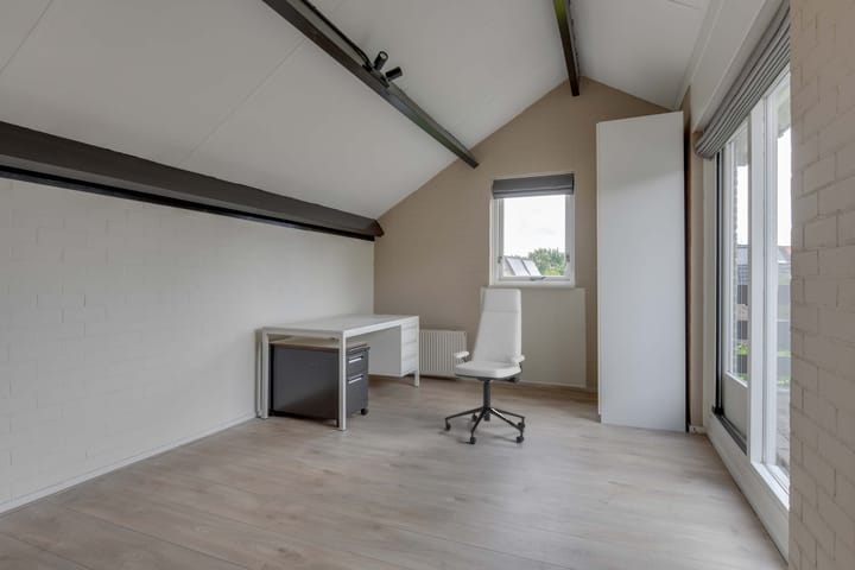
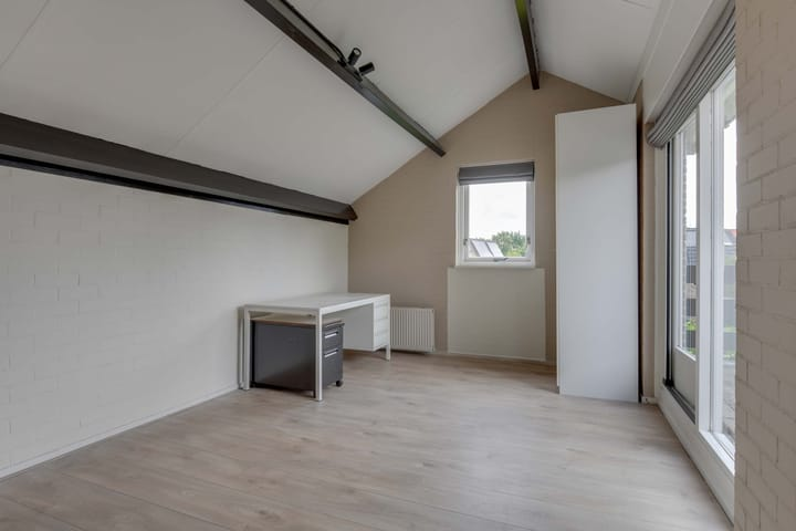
- office chair [443,287,526,445]
